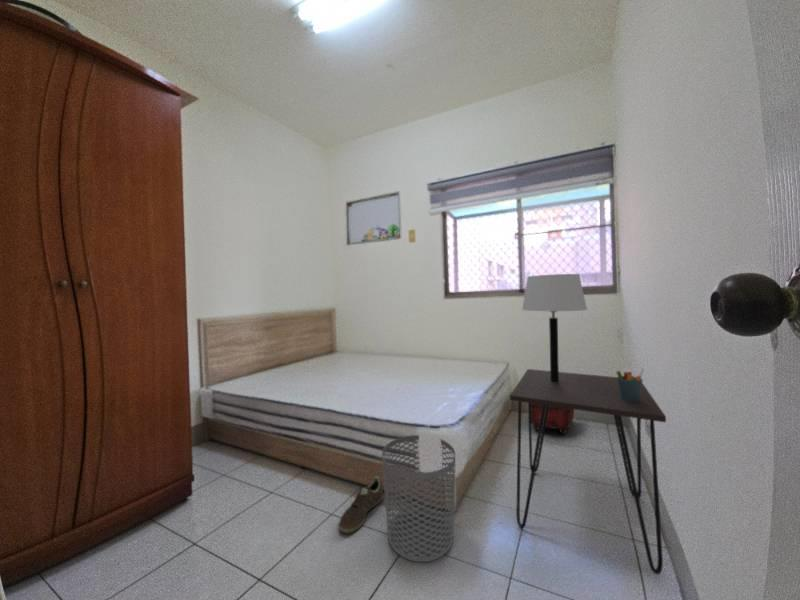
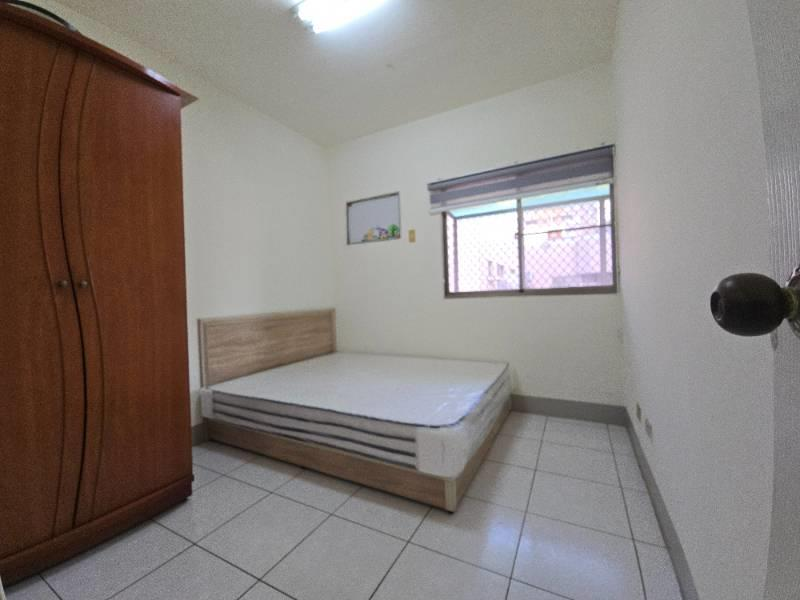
- desk [509,368,667,575]
- table lamp [521,273,588,382]
- sneaker [338,475,384,534]
- waste bin [381,434,457,563]
- pen holder [615,367,645,402]
- backpack [531,403,575,435]
